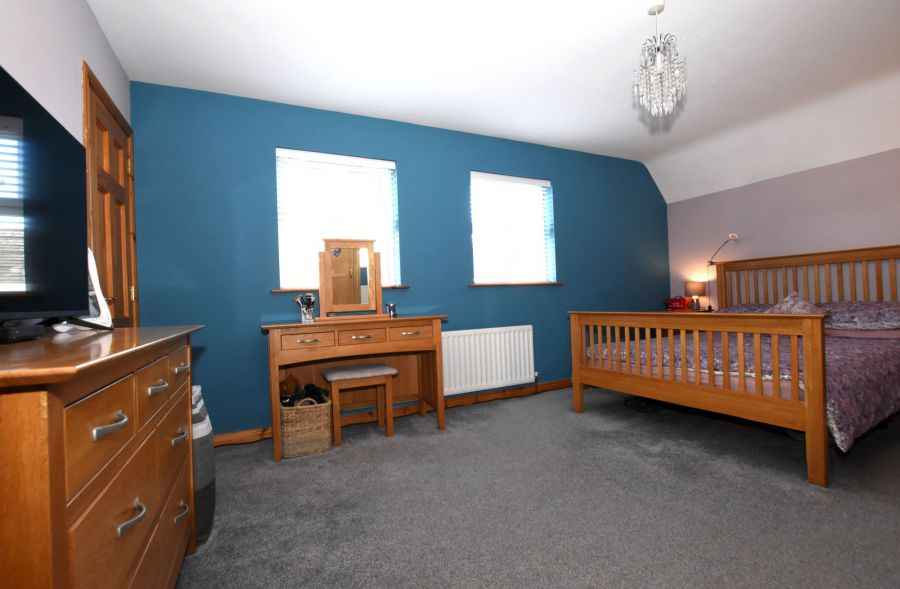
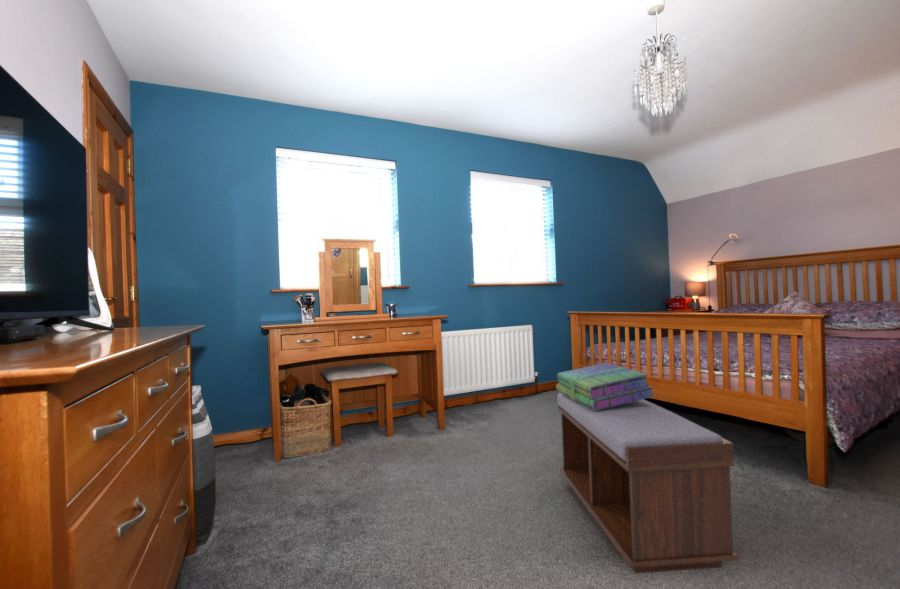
+ stack of books [555,362,656,410]
+ bench [556,392,739,575]
